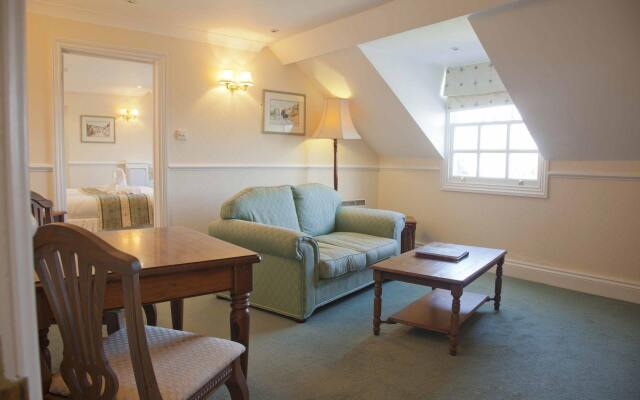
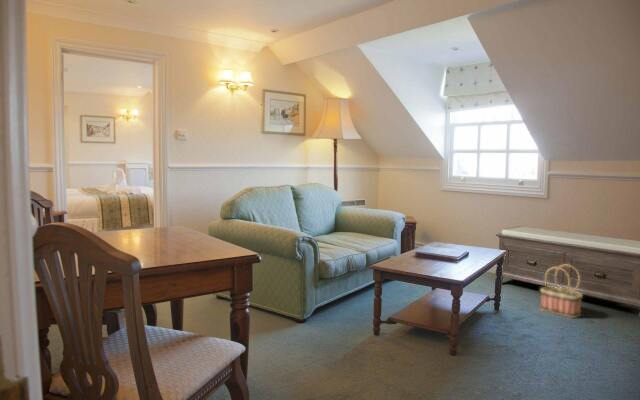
+ bench [492,225,640,317]
+ basket [539,265,584,319]
